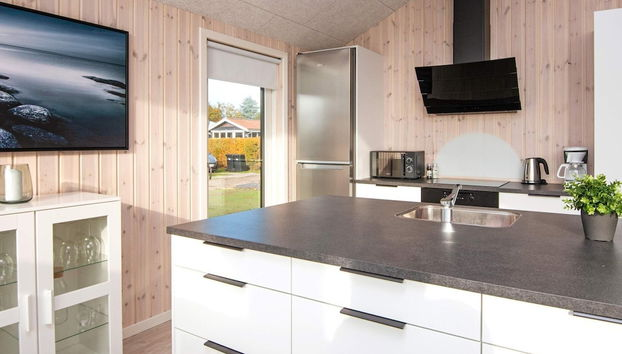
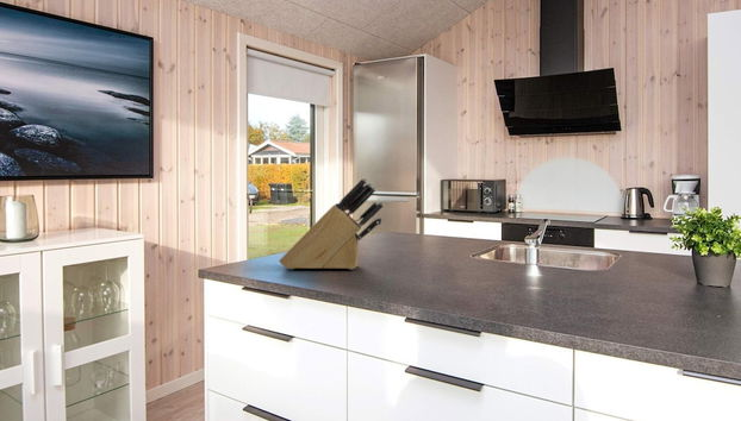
+ knife block [278,177,385,270]
